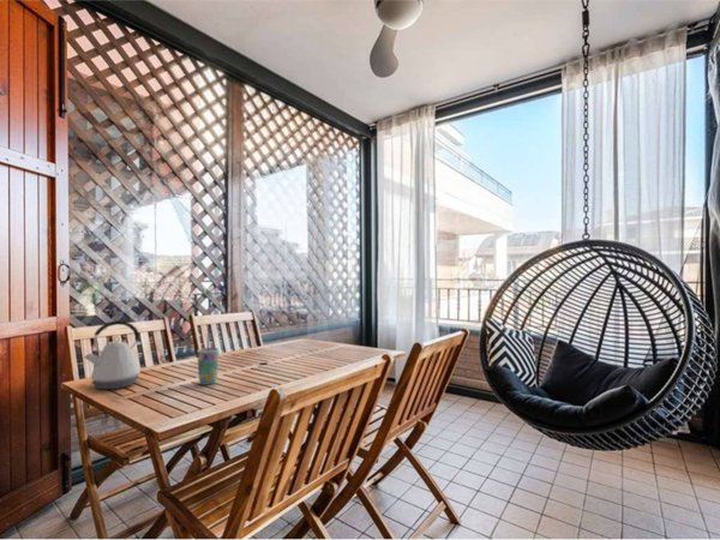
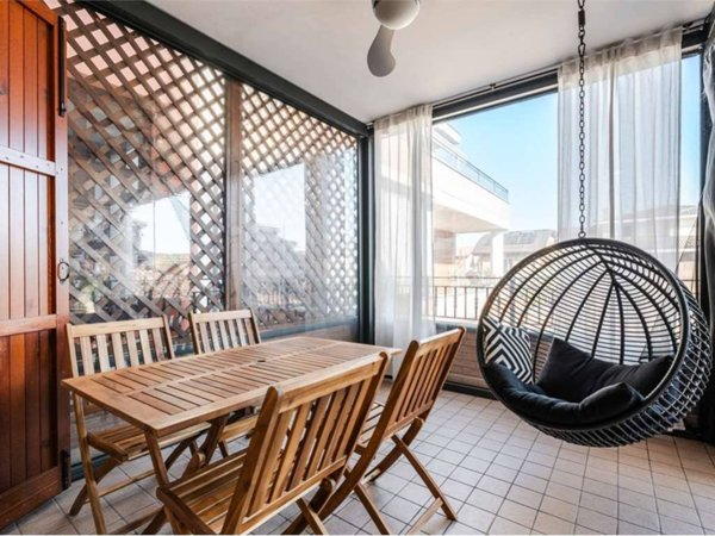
- cup [196,332,220,386]
- kettle [83,319,144,390]
